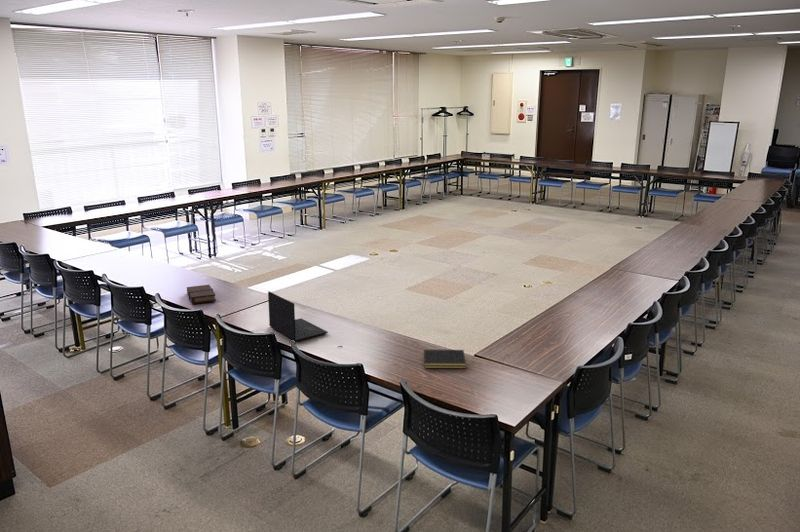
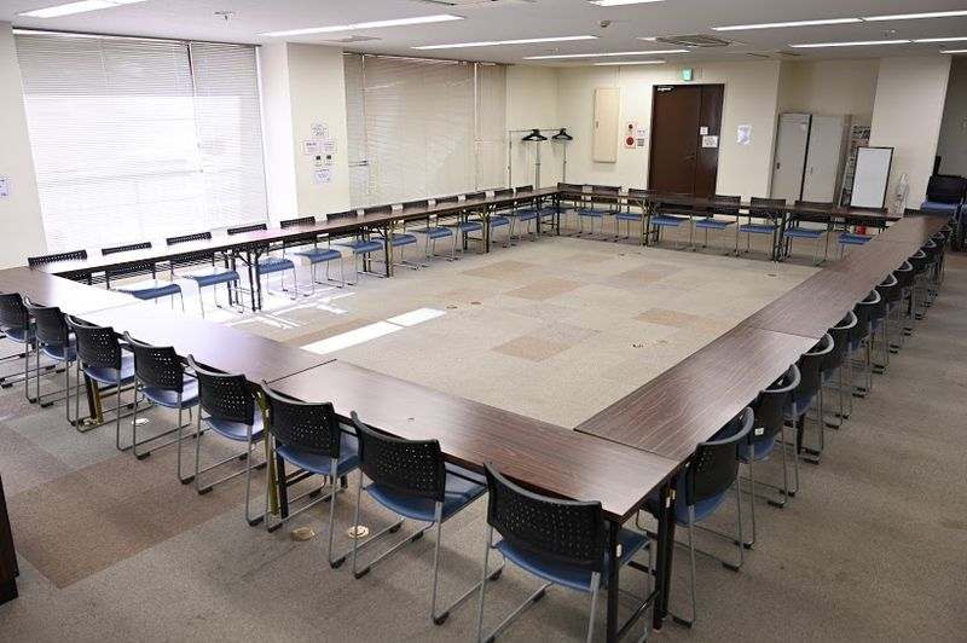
- notepad [422,349,467,369]
- laptop [267,290,329,342]
- book [186,284,217,305]
